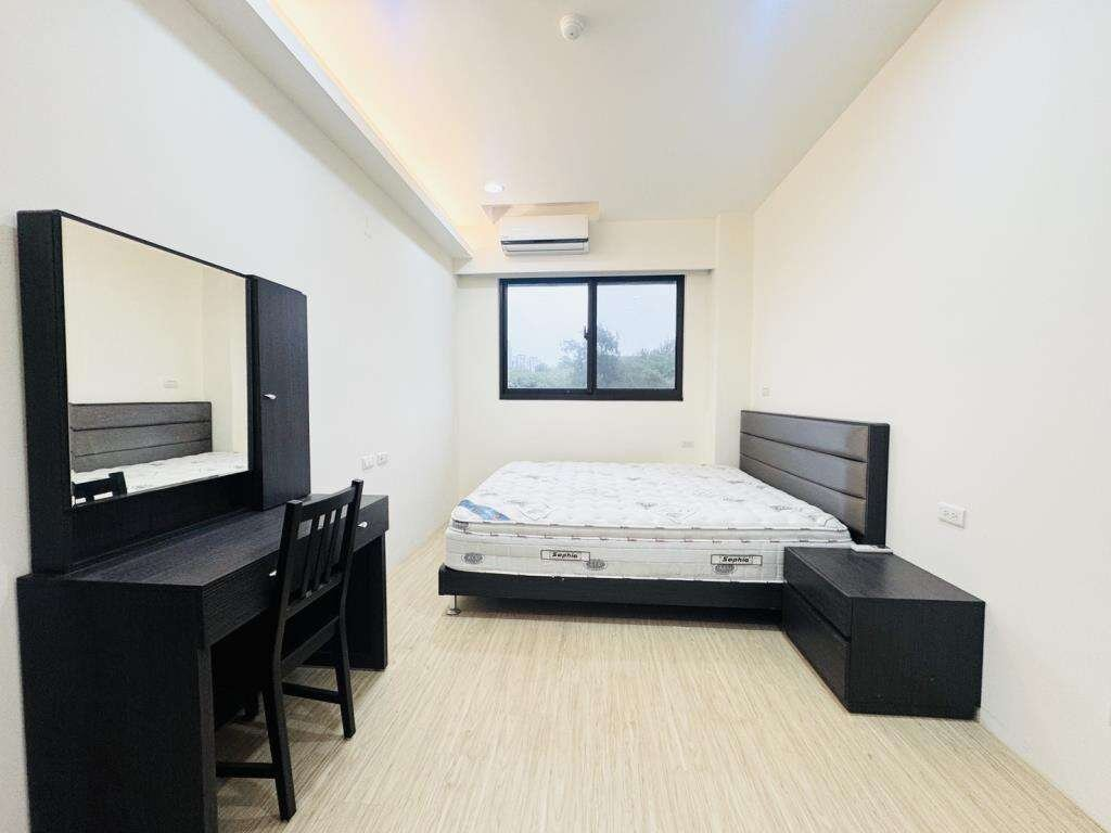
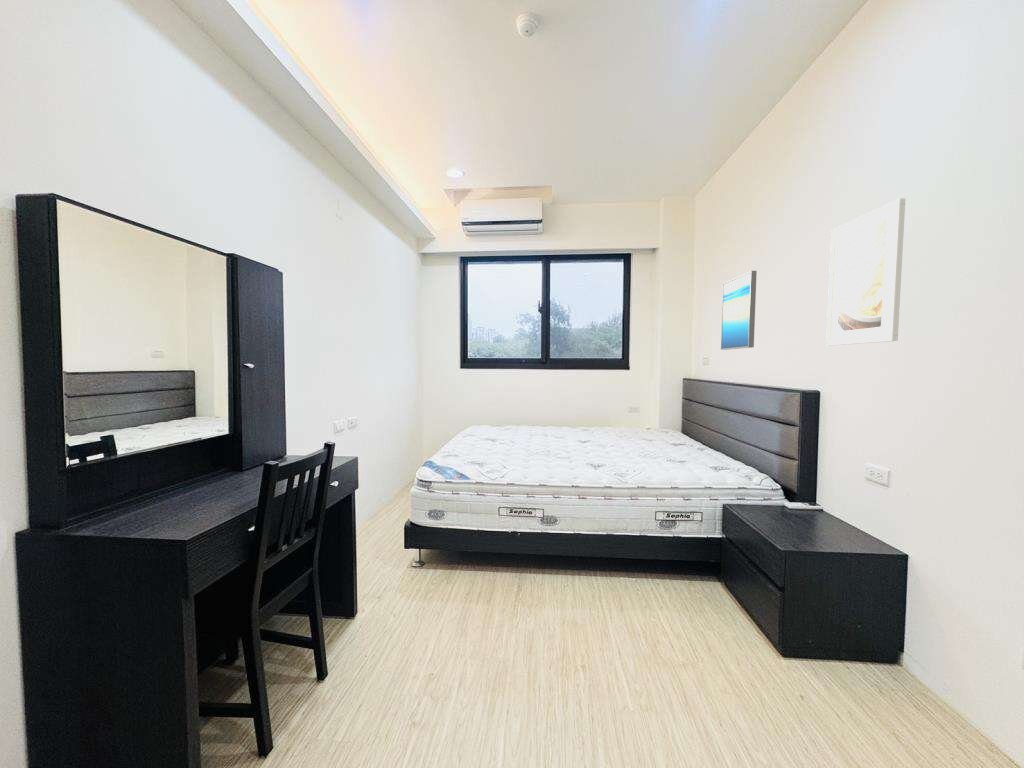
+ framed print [825,197,906,347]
+ wall art [720,270,758,351]
